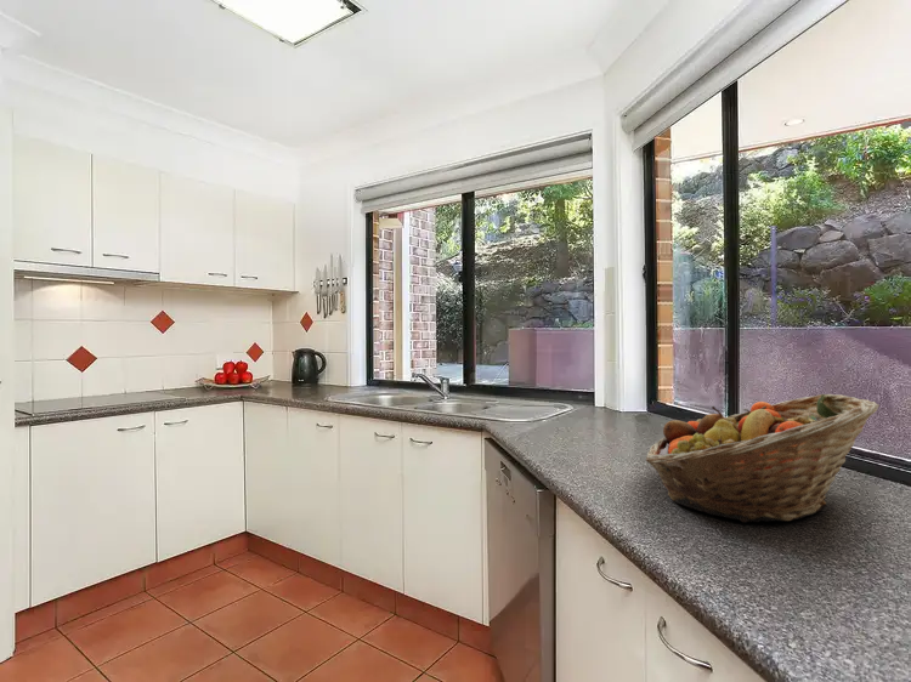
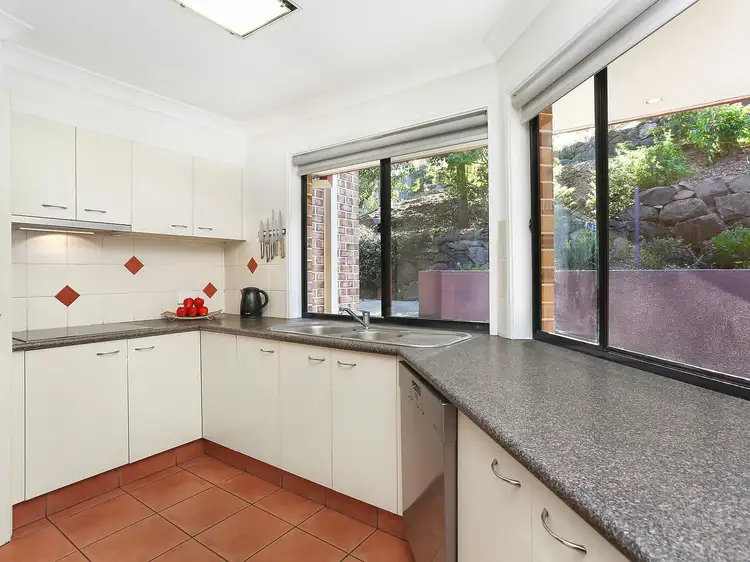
- fruit basket [645,393,881,523]
